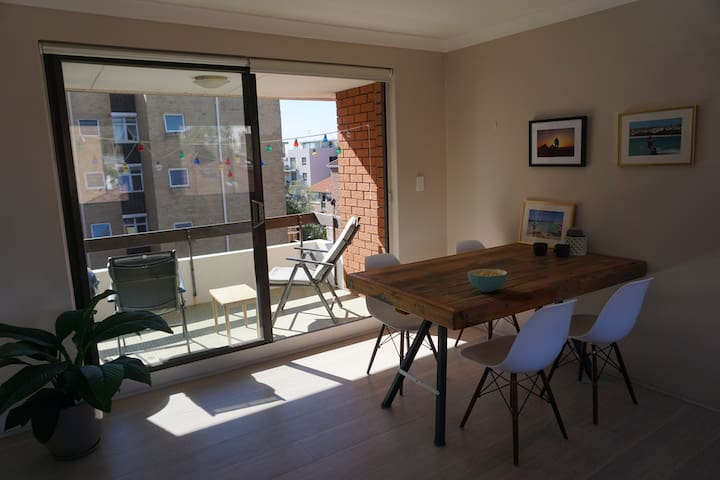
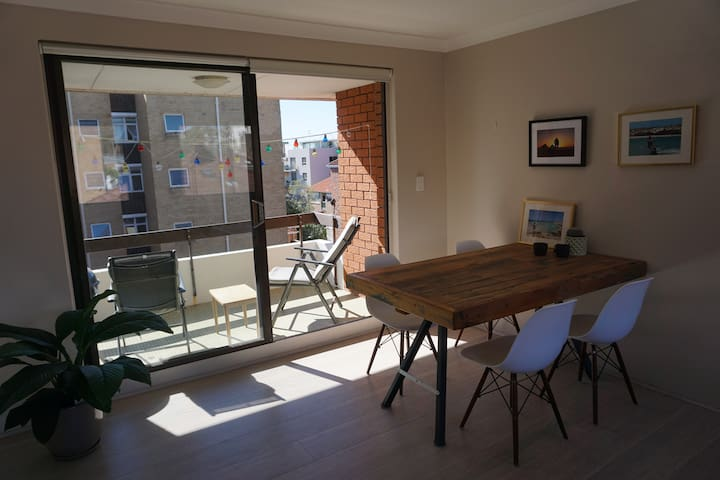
- cereal bowl [466,268,508,293]
